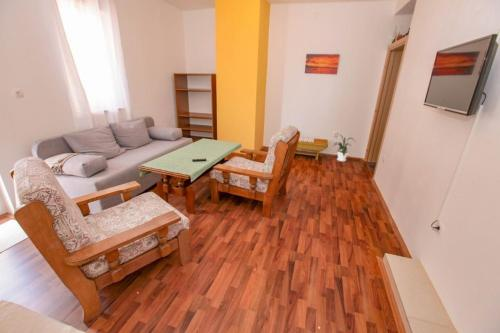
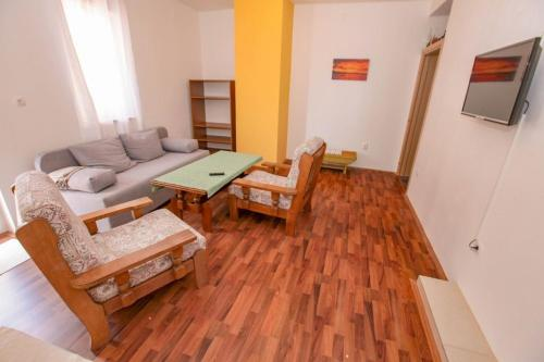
- house plant [333,133,356,162]
